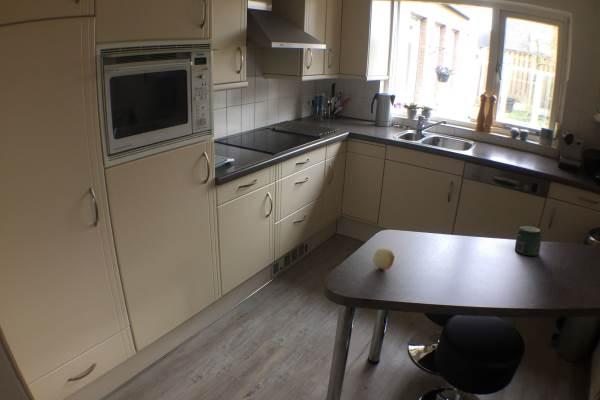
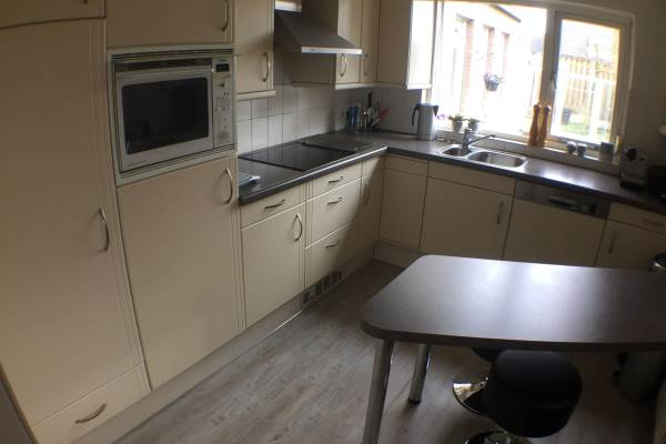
- jar [514,225,543,257]
- fruit [372,247,396,270]
